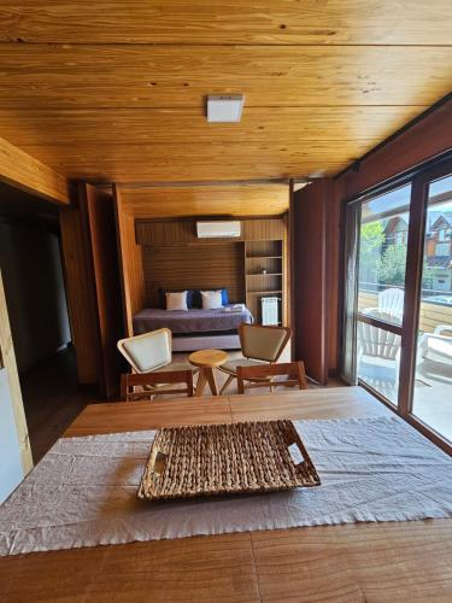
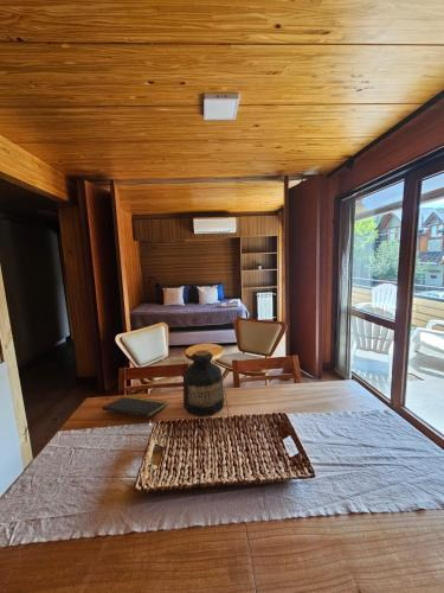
+ notepad [101,395,169,419]
+ bottle [182,349,225,417]
